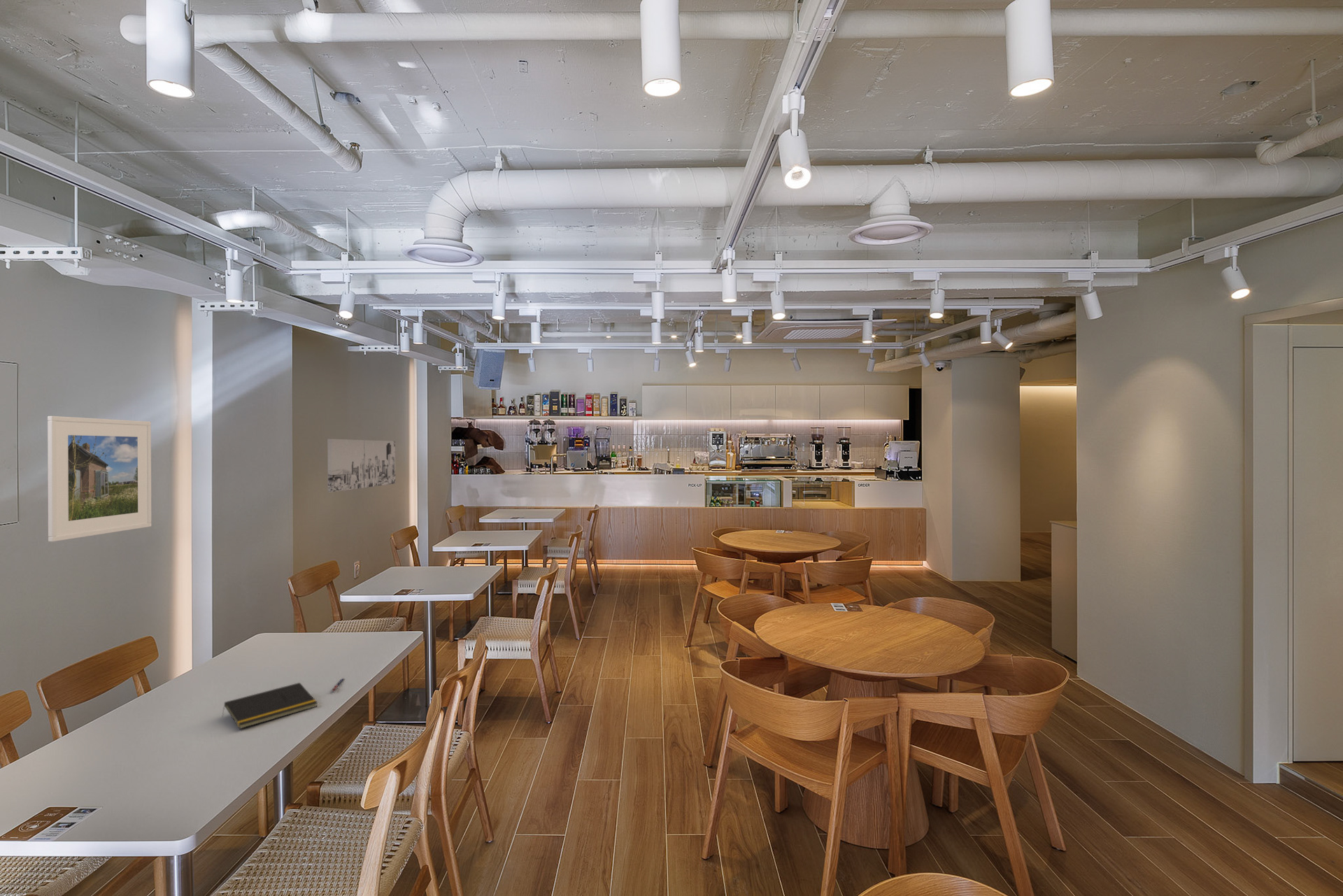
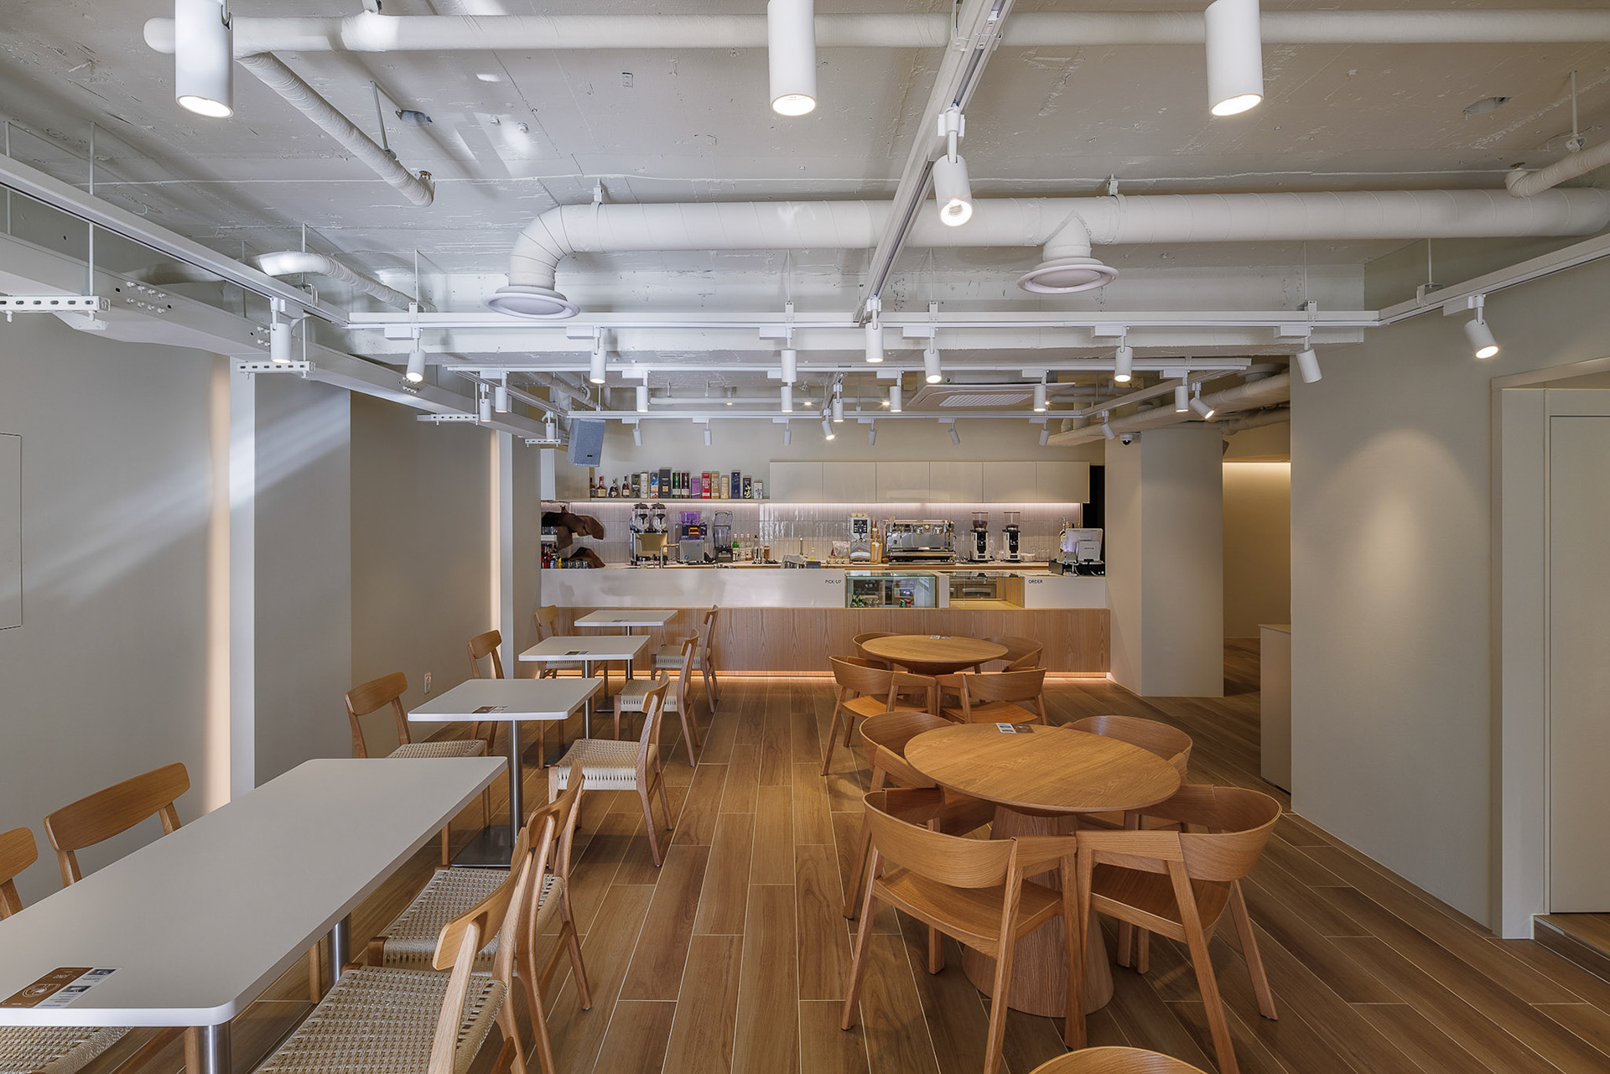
- notepad [222,682,318,730]
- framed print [47,415,152,542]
- wall art [327,439,396,493]
- pen [331,677,346,692]
